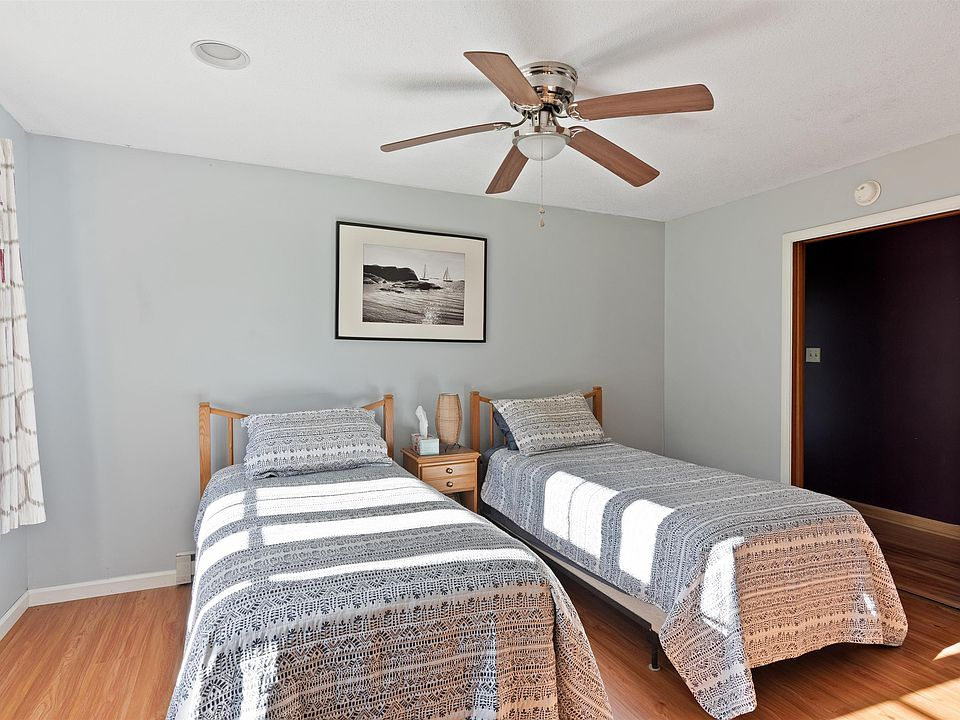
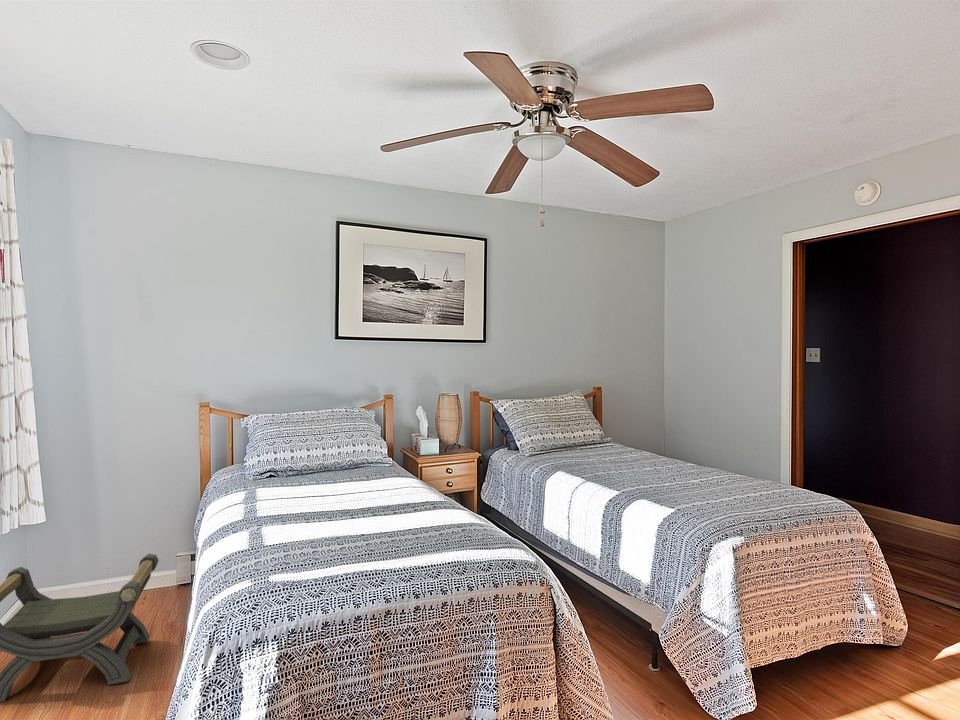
+ stool [0,553,160,703]
